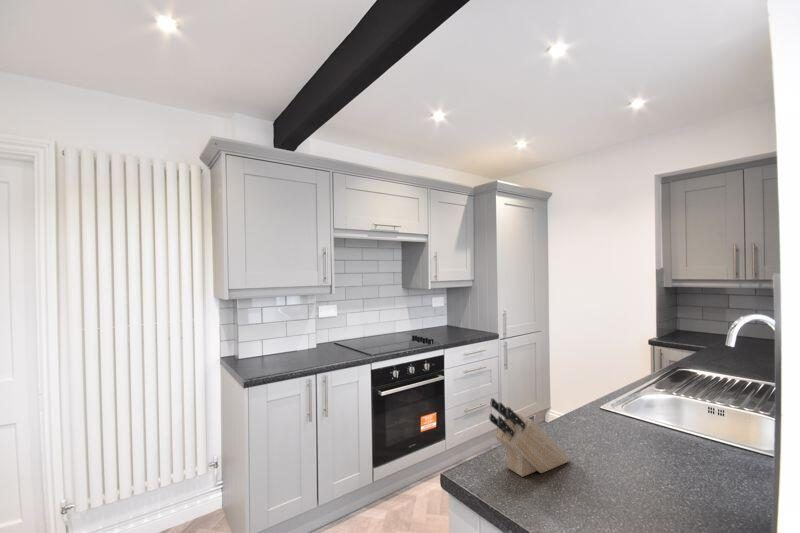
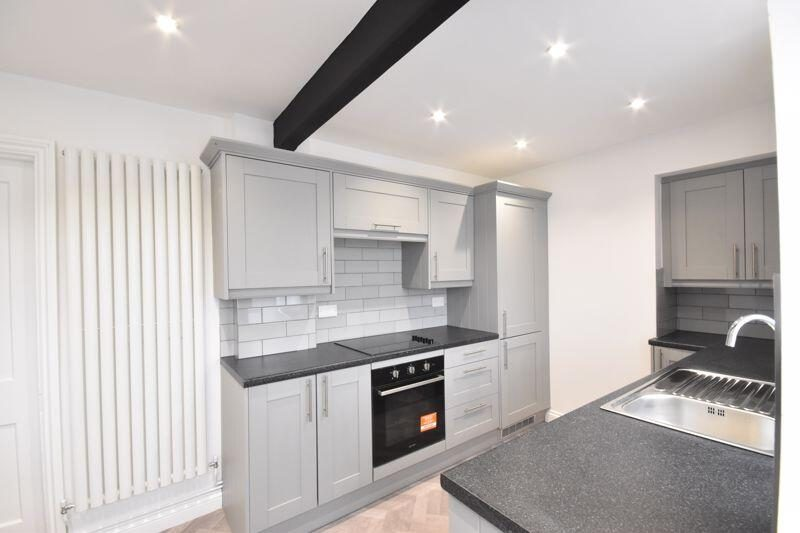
- knife block [488,397,571,478]
